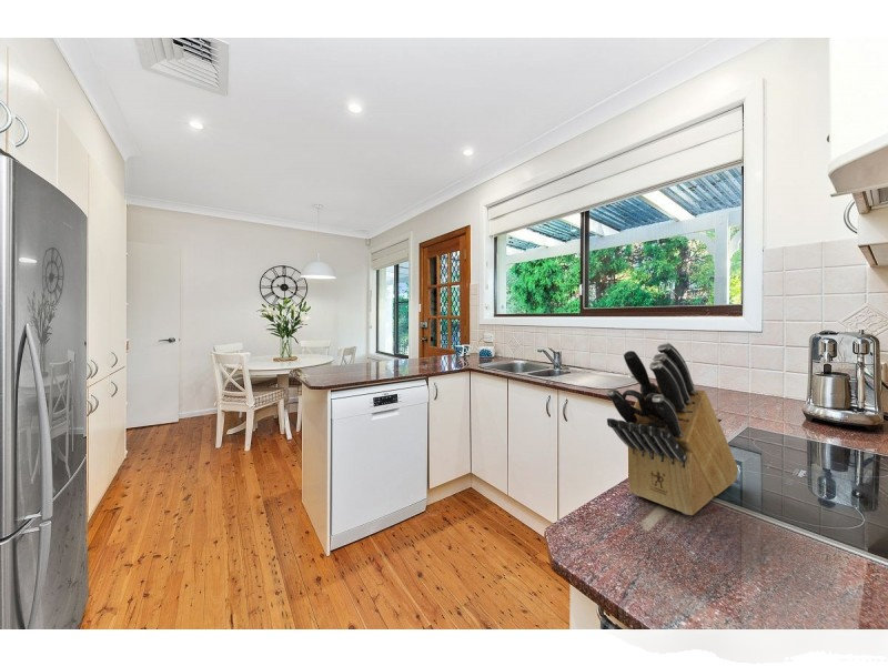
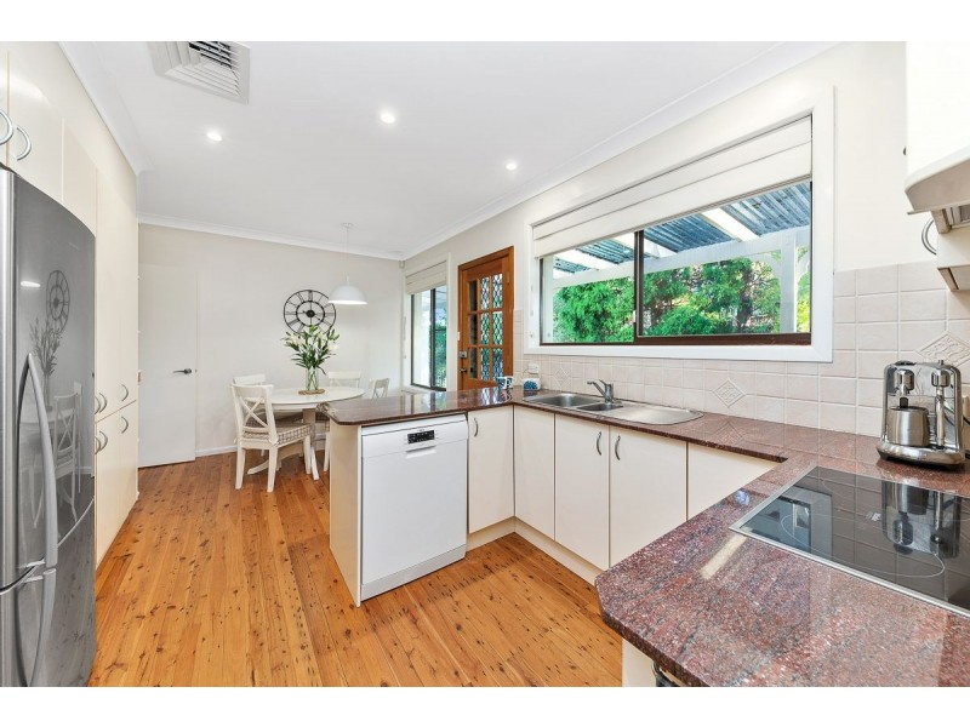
- knife block [605,342,739,516]
